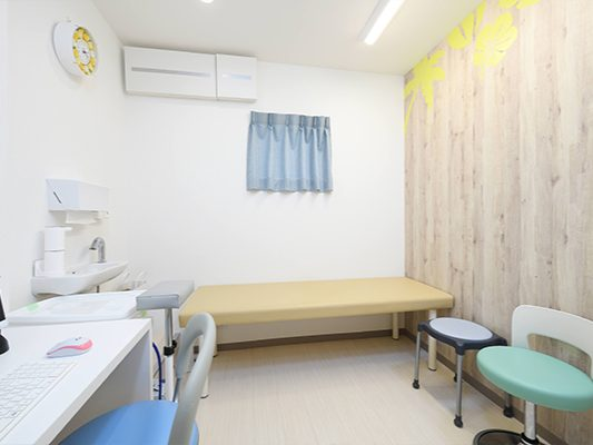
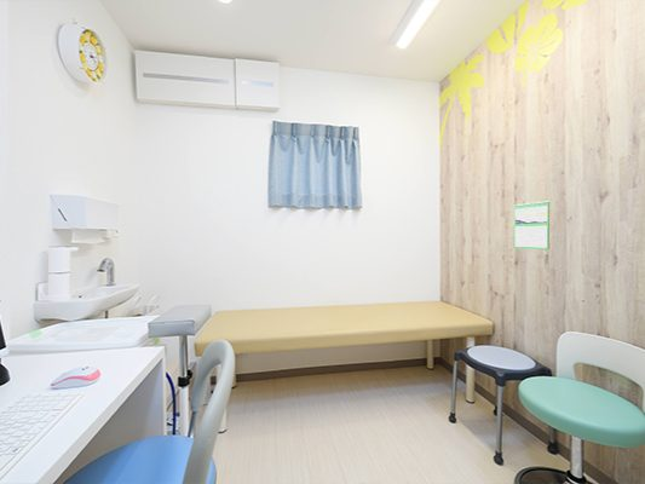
+ calendar [513,200,551,250]
